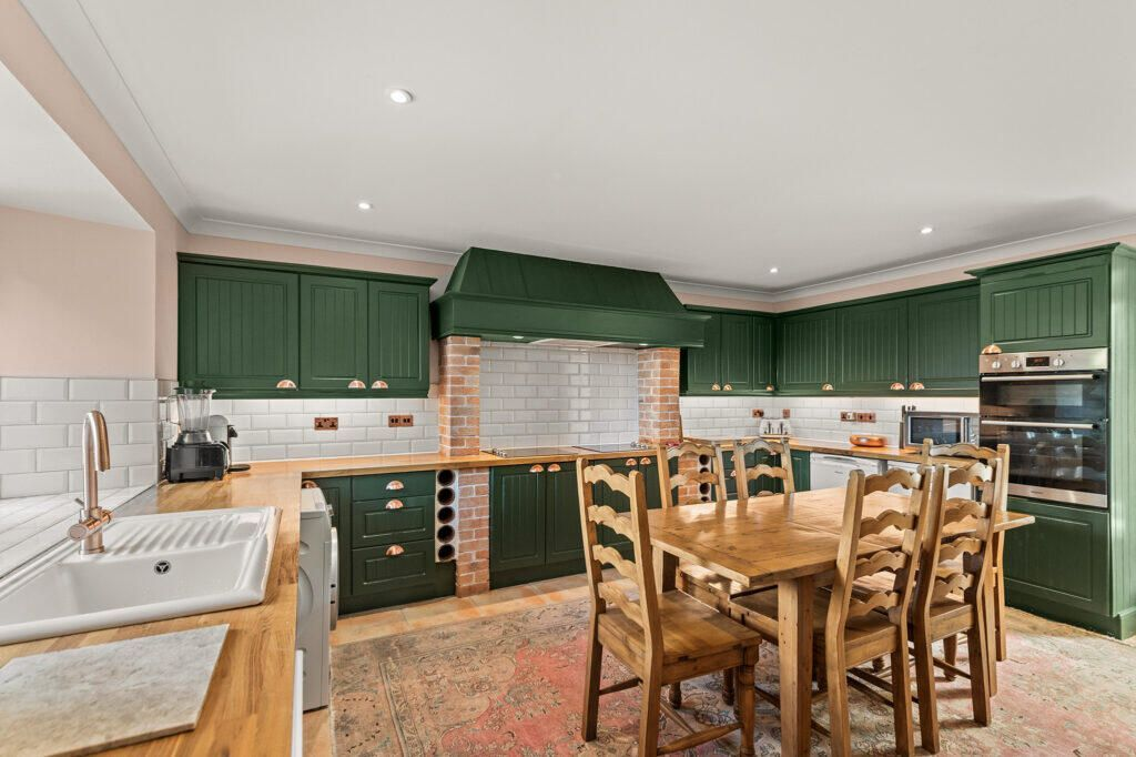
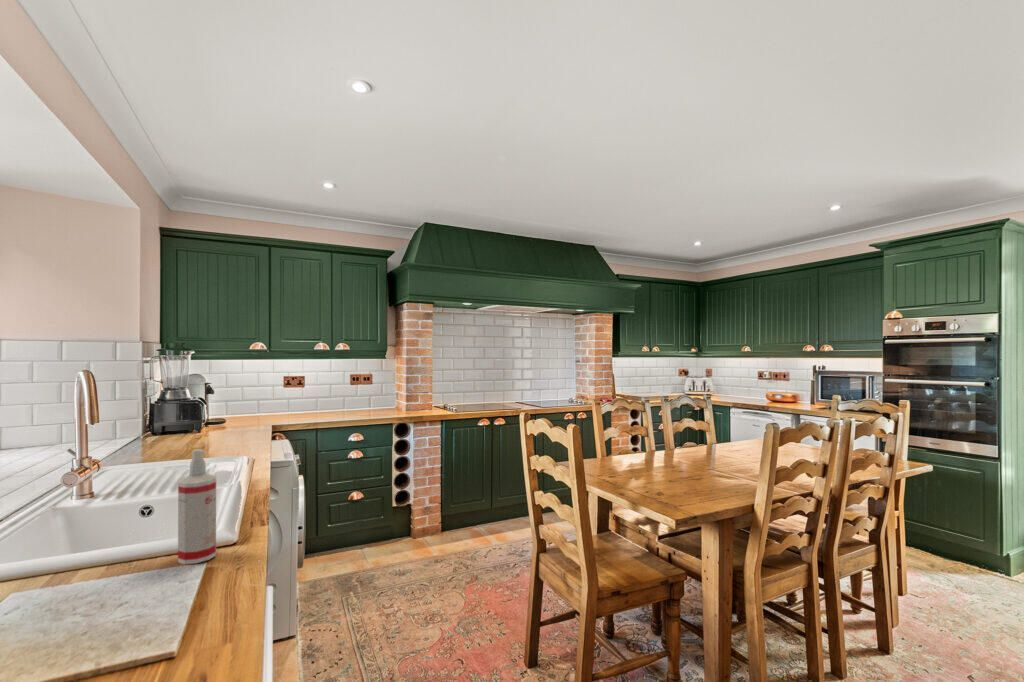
+ spray bottle [177,448,217,565]
